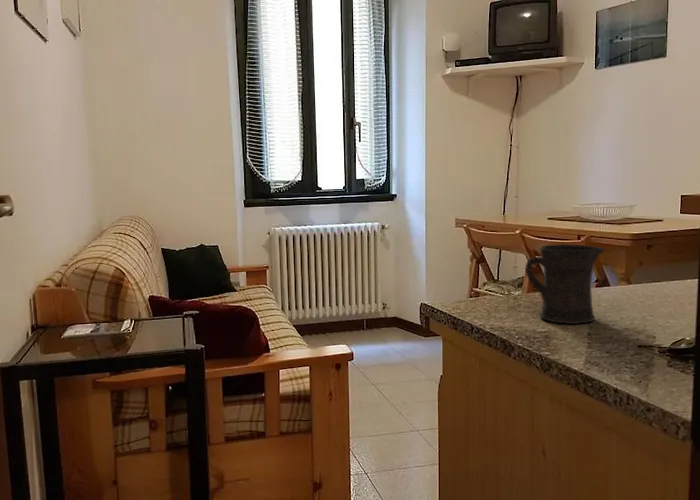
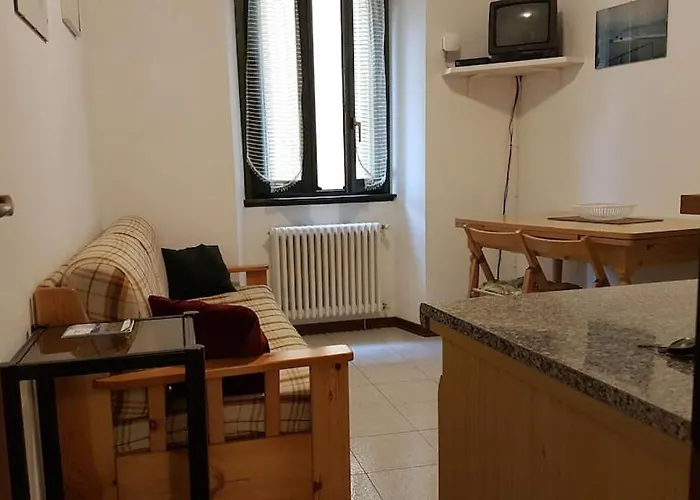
- mug [524,243,606,325]
